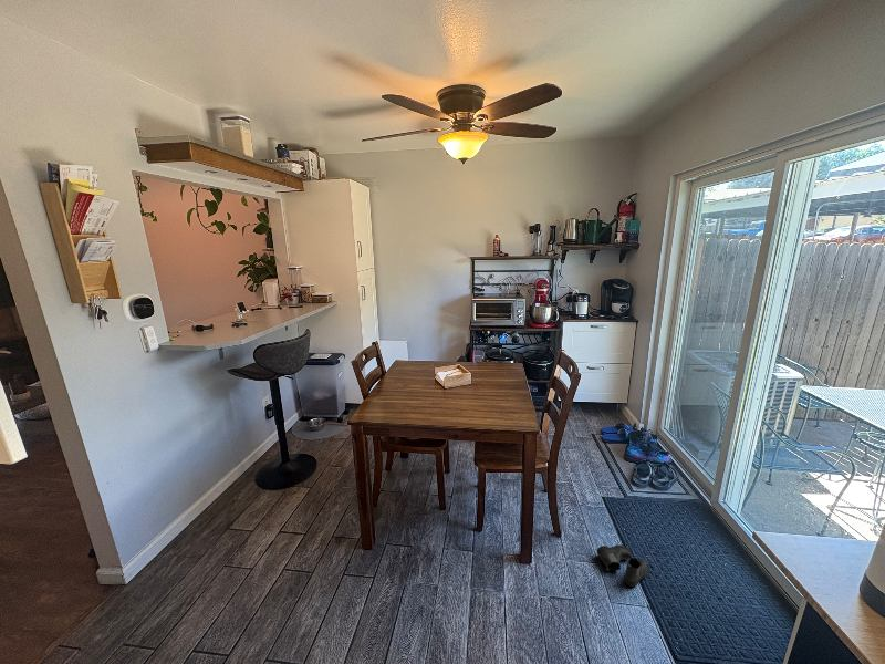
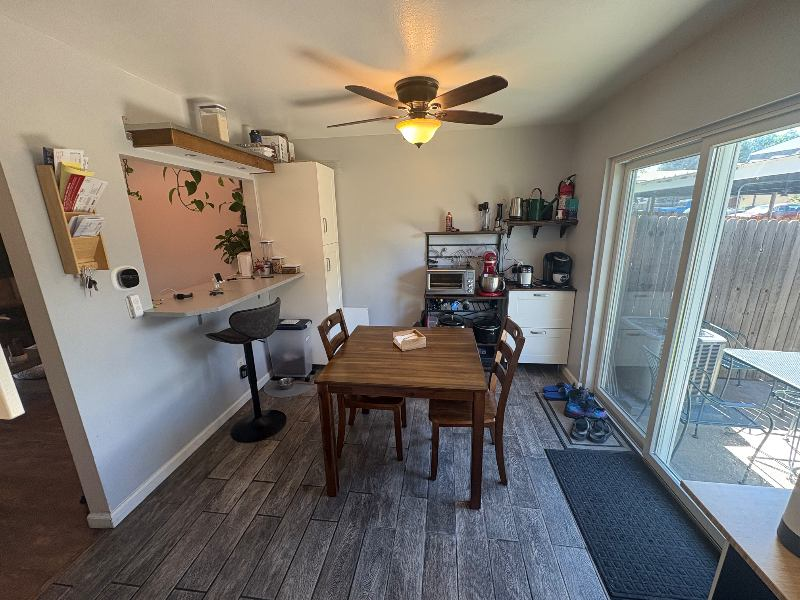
- boots [596,544,649,588]
